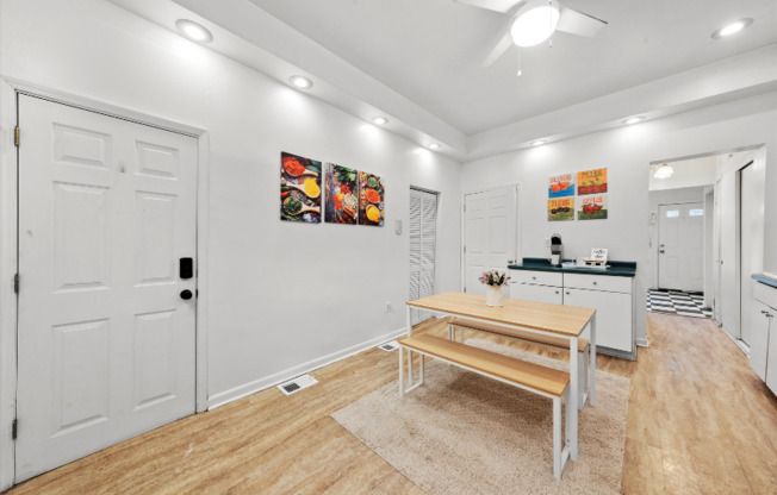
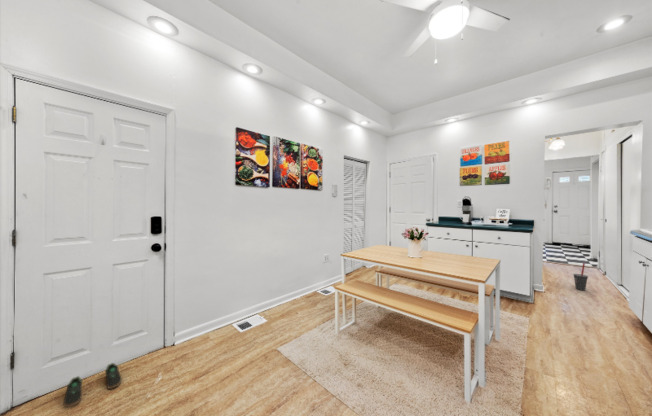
+ shoe [63,362,123,408]
+ beverage cup [572,262,590,292]
